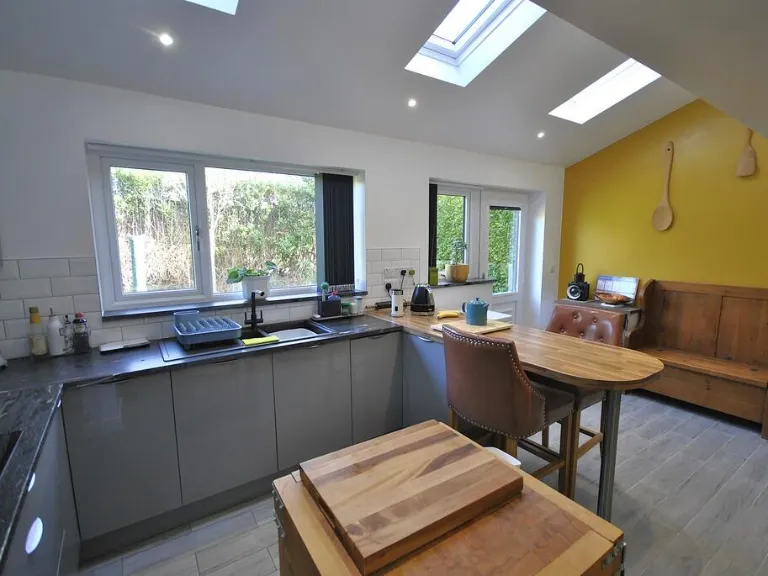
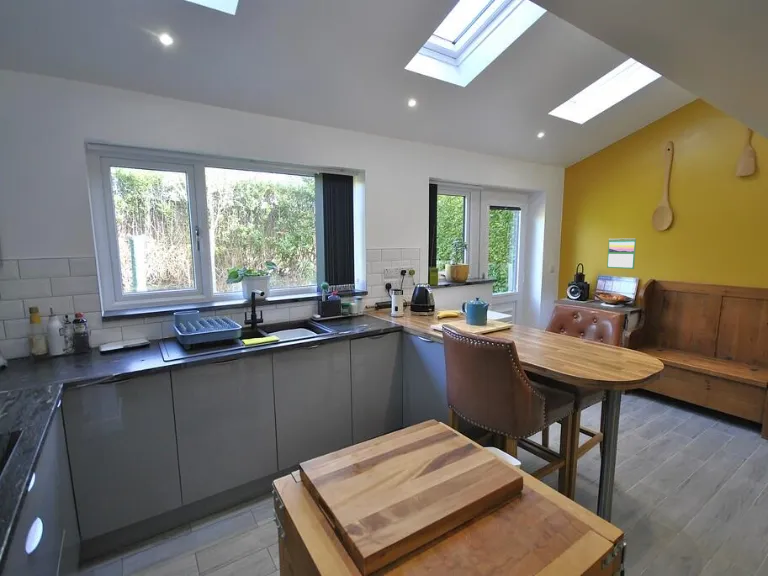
+ calendar [606,237,637,270]
